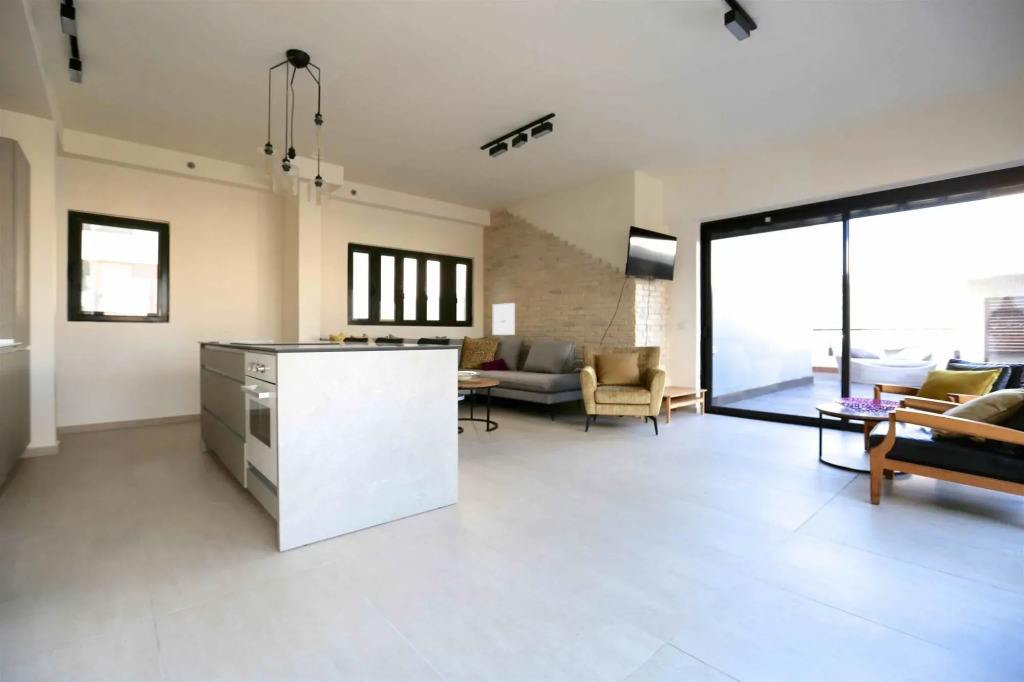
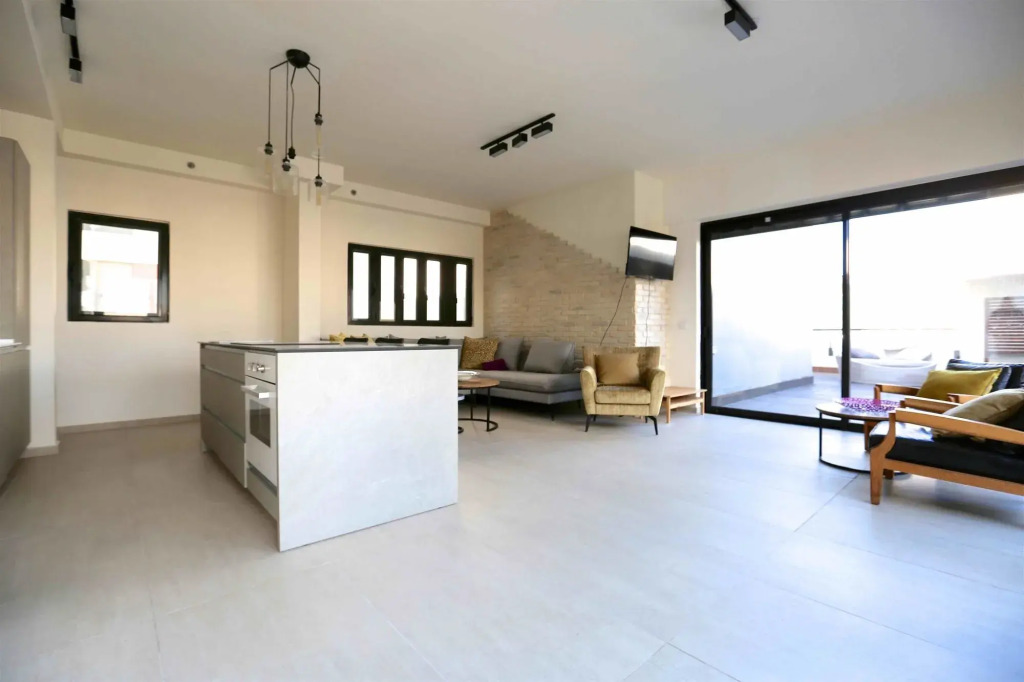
- wall art [492,302,516,336]
